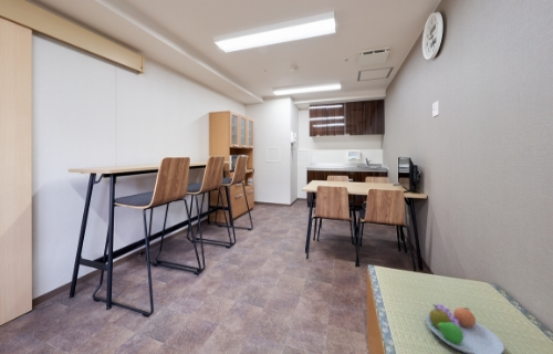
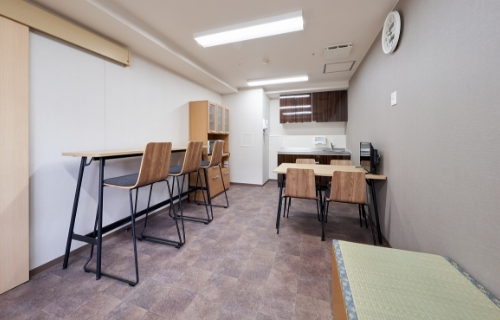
- fruit bowl [425,303,505,354]
